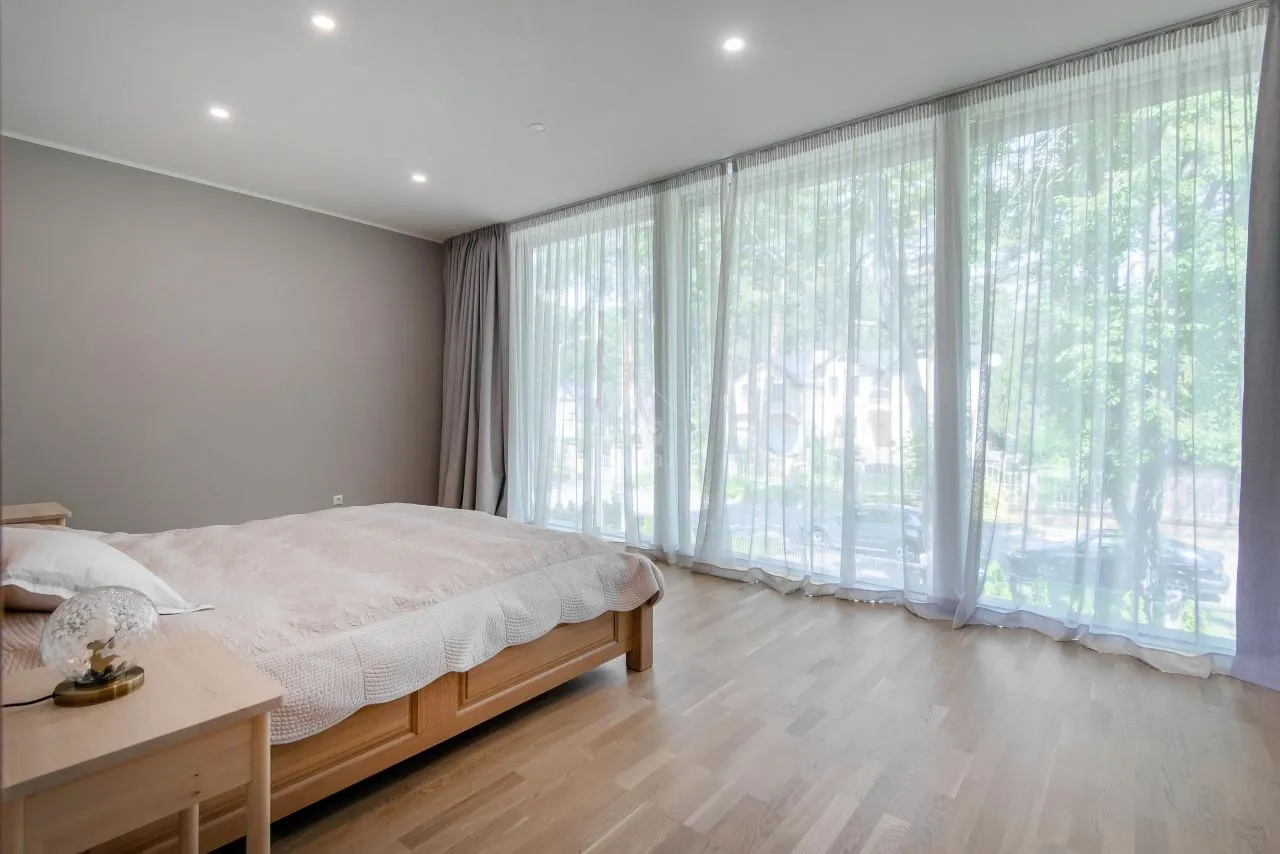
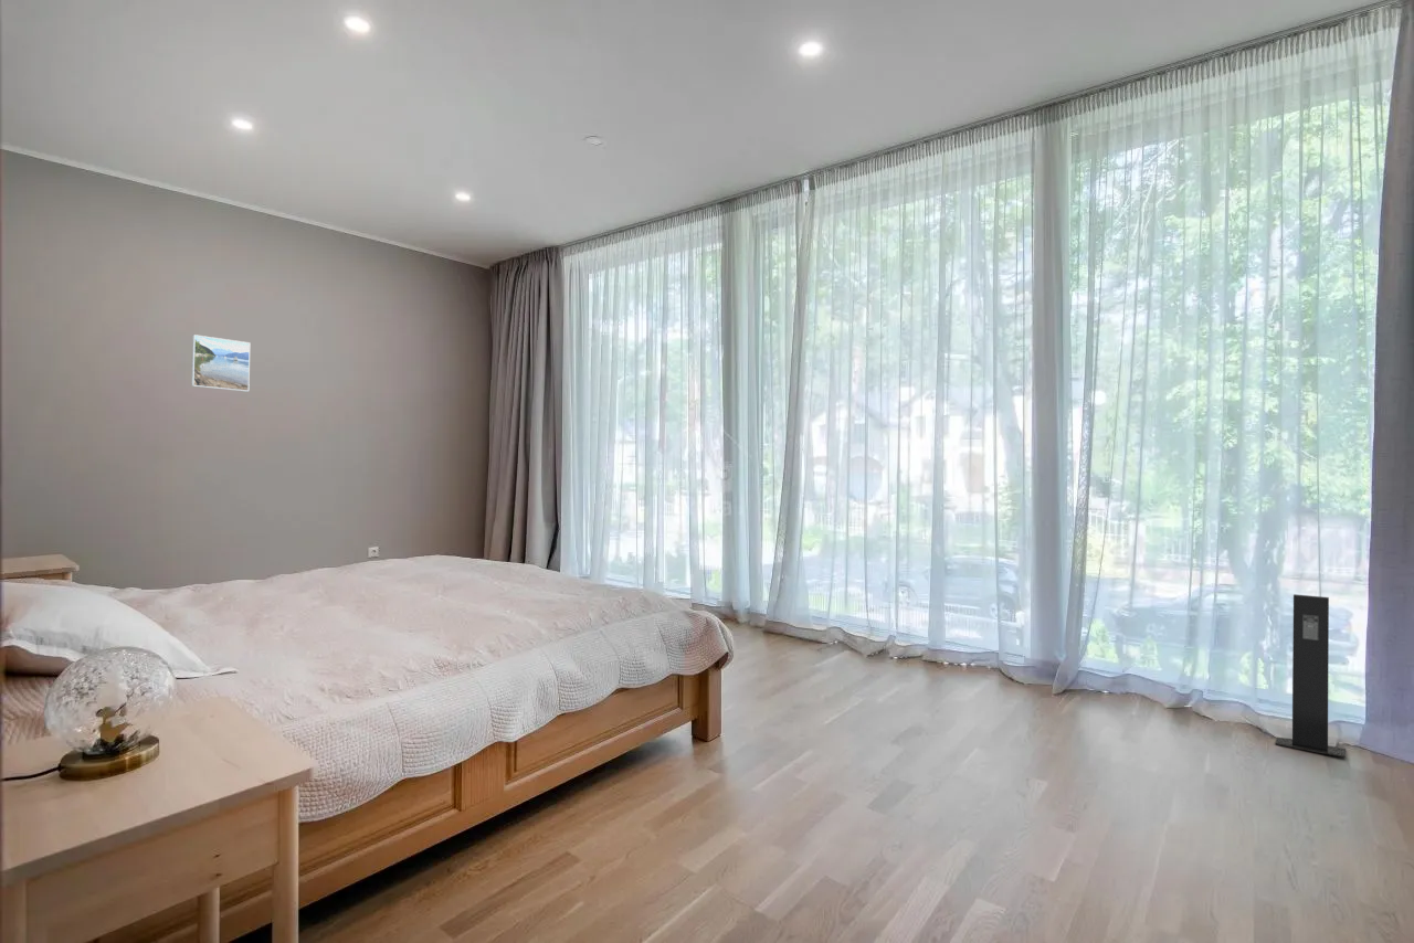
+ speaker [1275,593,1347,759]
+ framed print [190,333,251,393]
